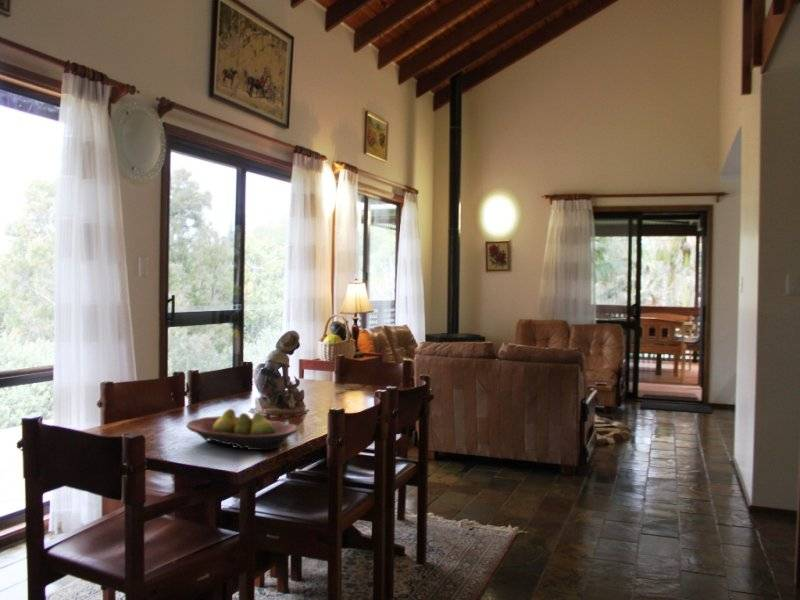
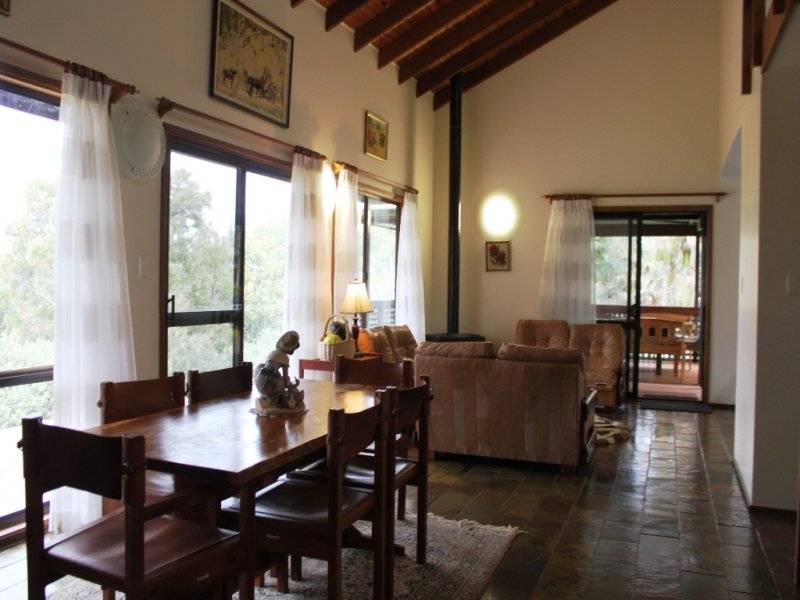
- fruit bowl [185,408,298,451]
